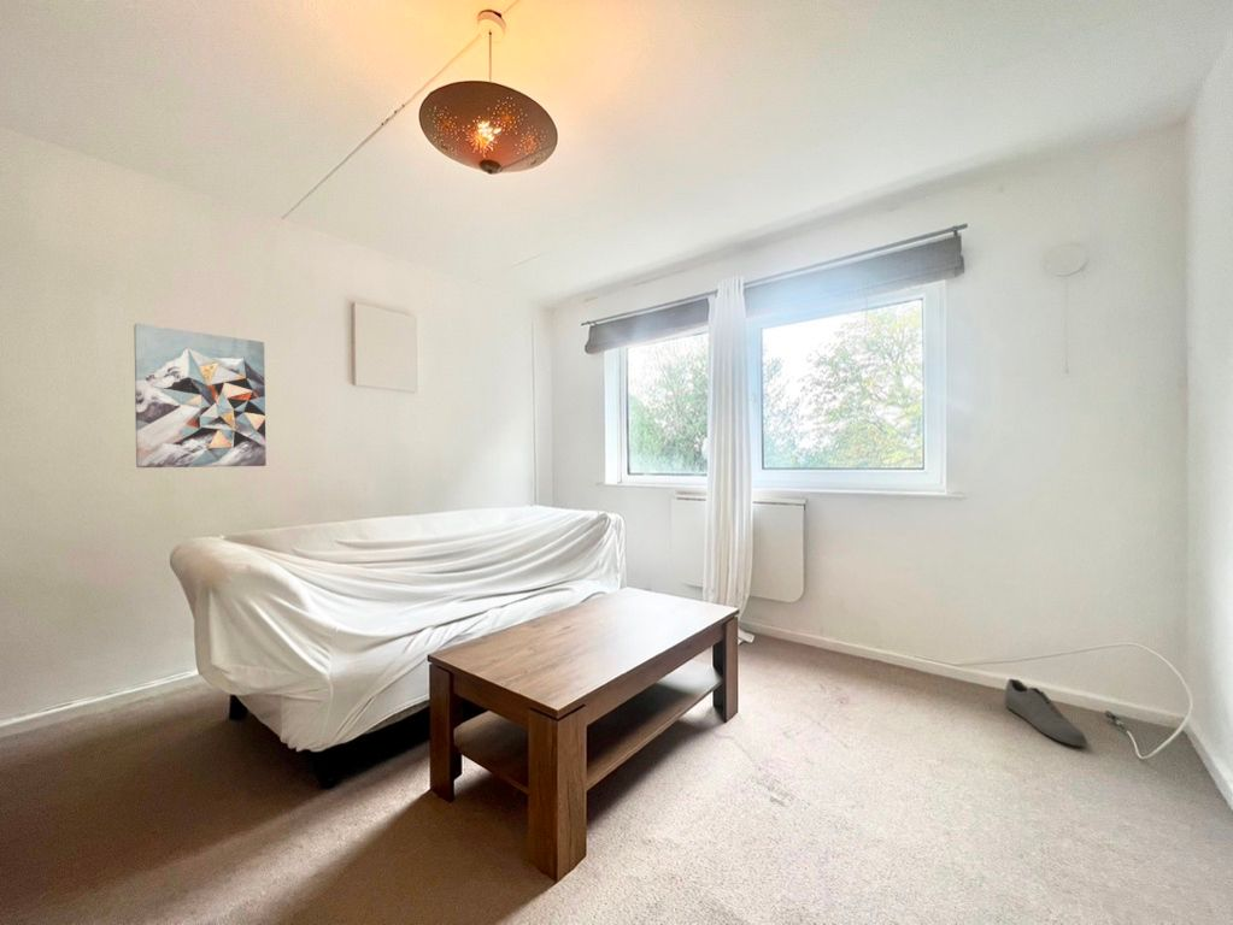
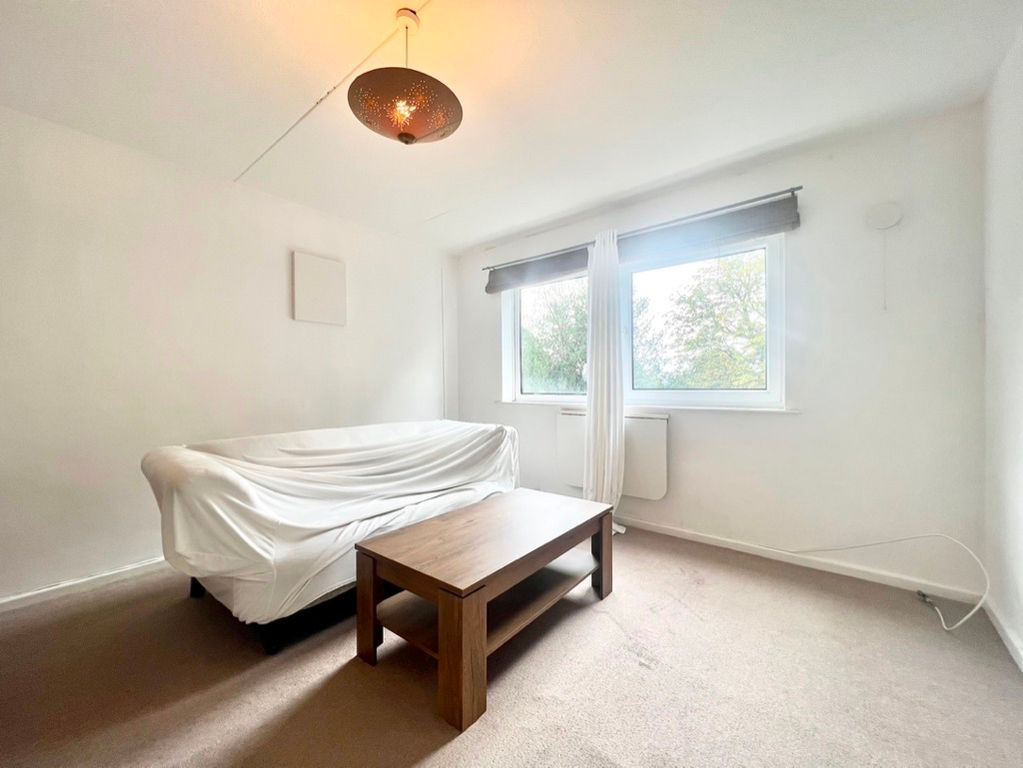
- wall art [133,323,268,469]
- shoe [1003,678,1088,748]
